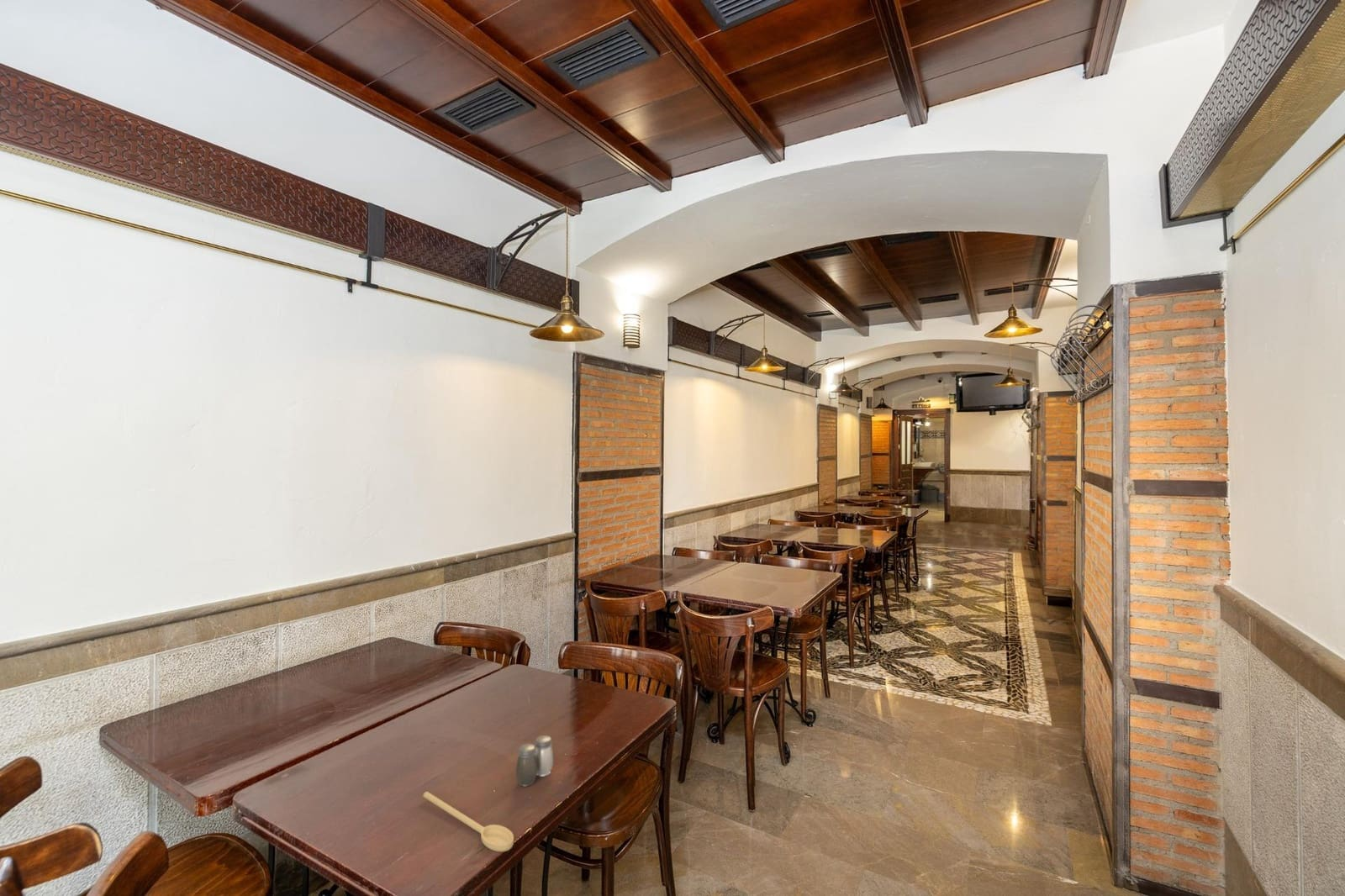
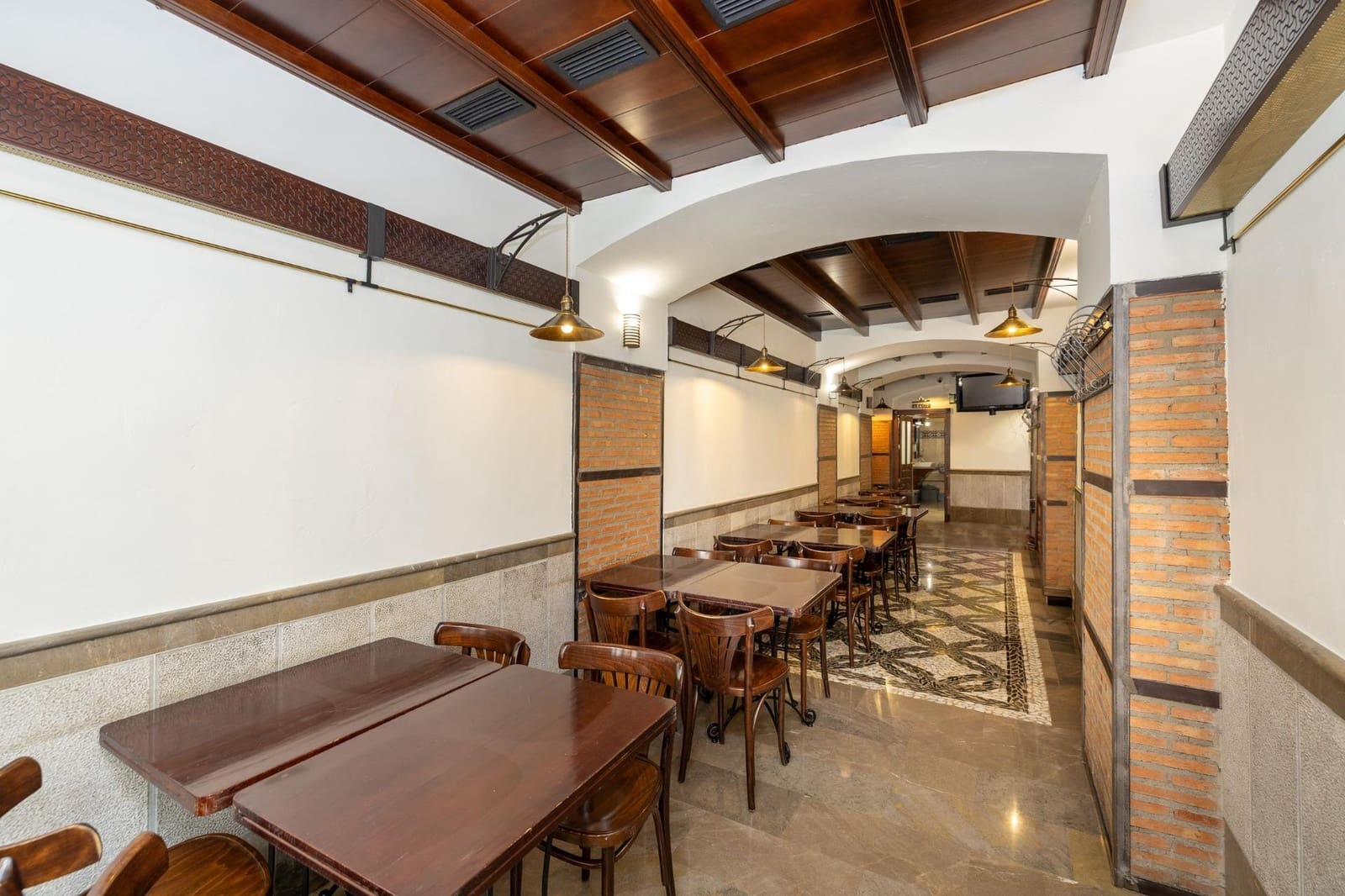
- salt and pepper shaker [515,735,554,788]
- spoon [422,791,514,852]
